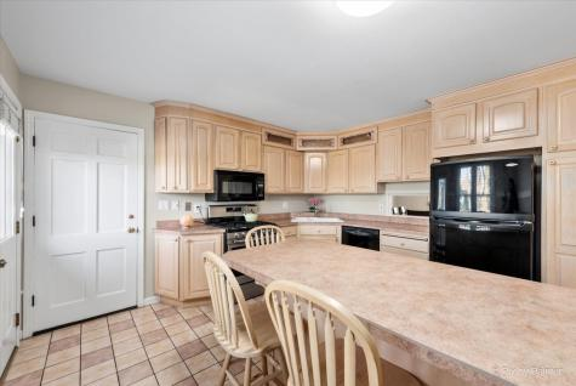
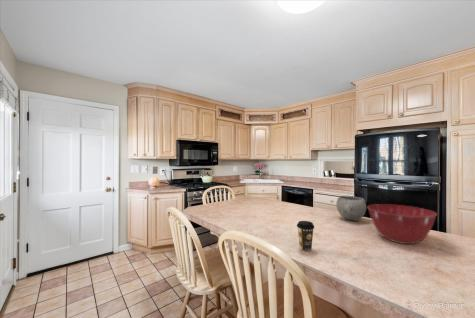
+ coffee cup [296,220,315,252]
+ mixing bowl [366,203,438,245]
+ bowl [335,195,367,222]
